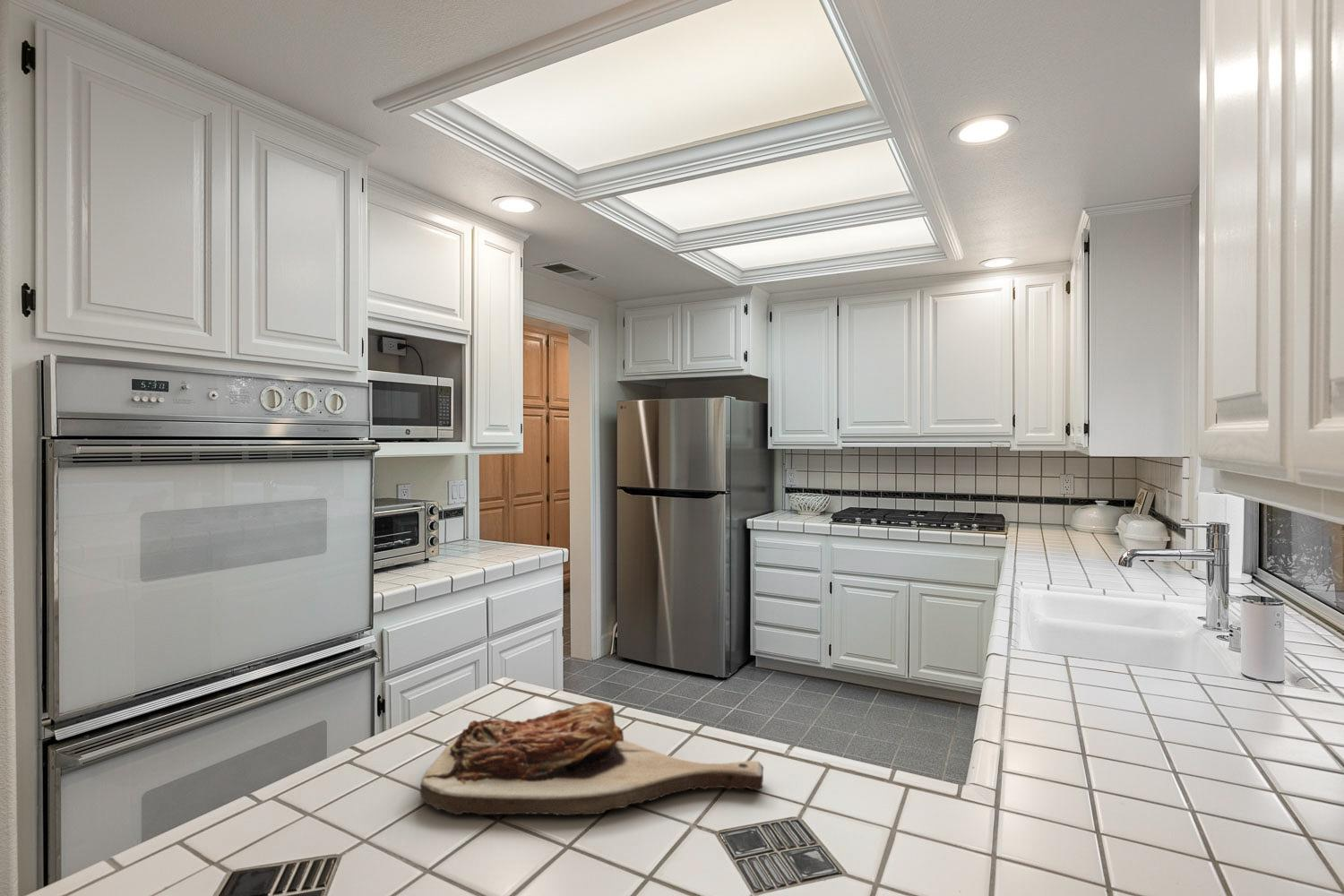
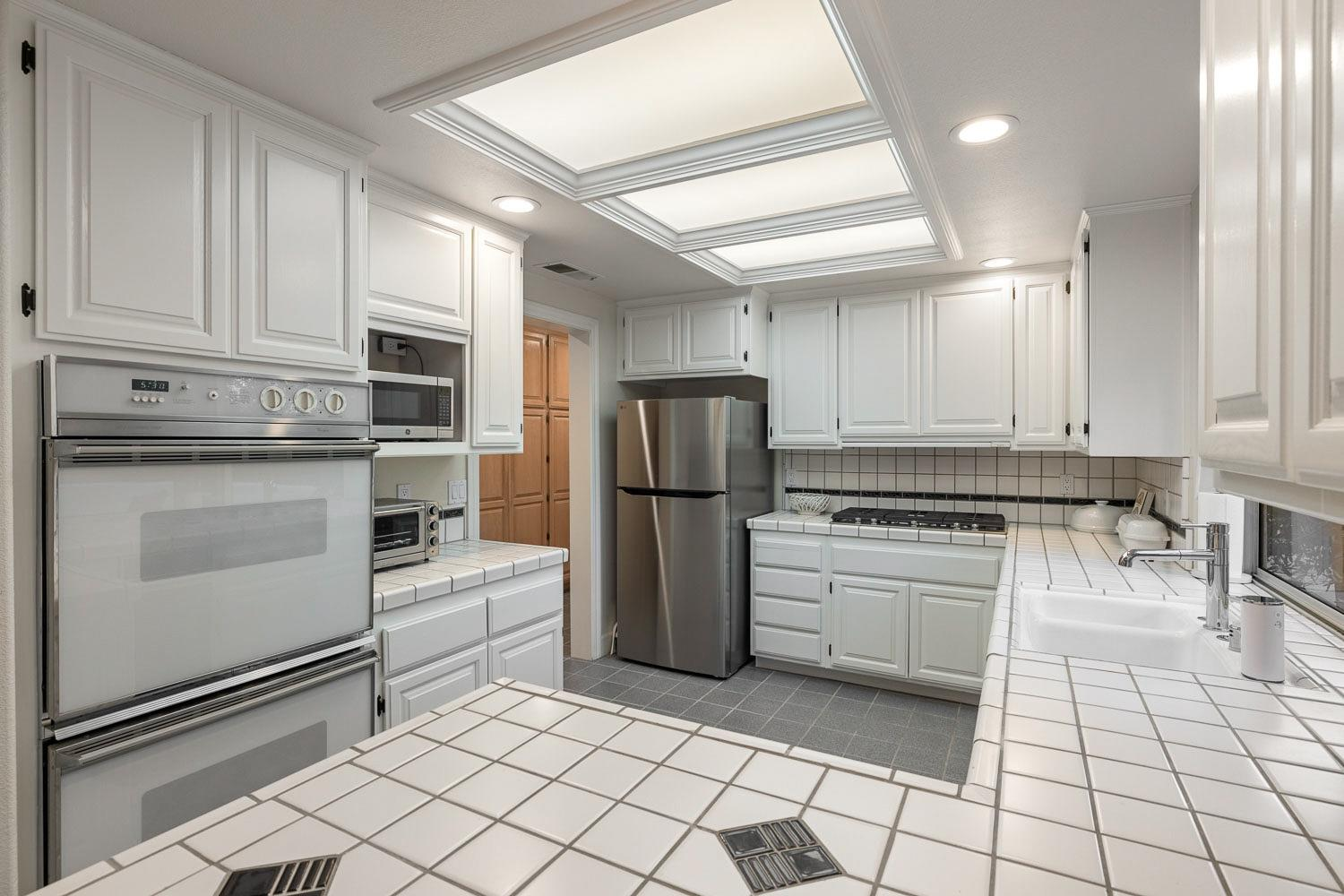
- cutting board [419,701,764,820]
